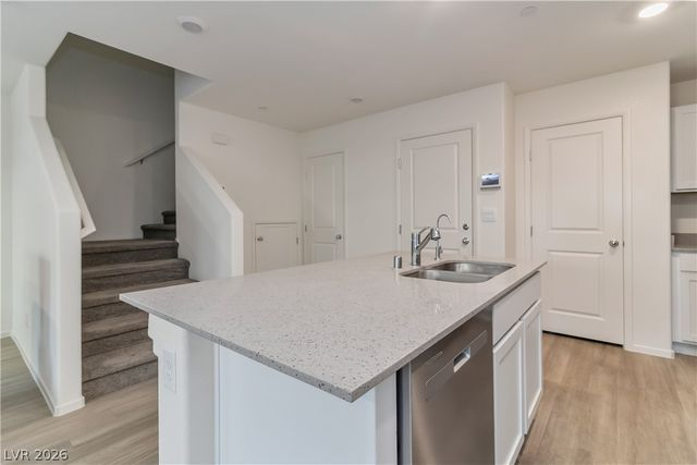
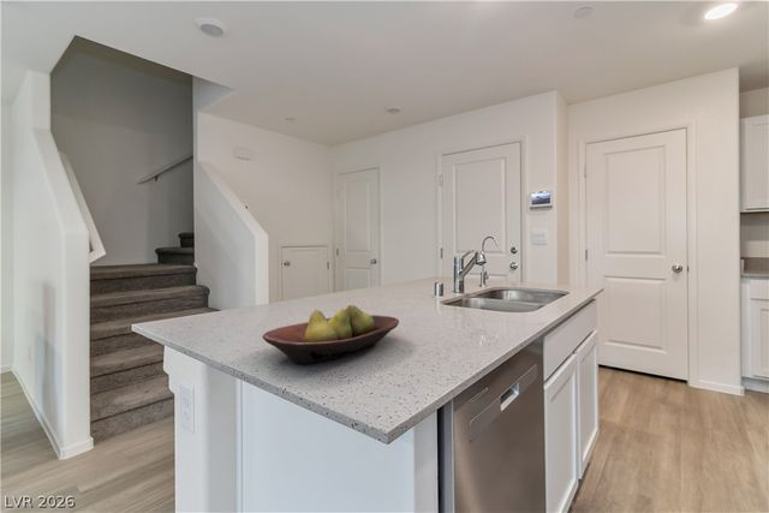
+ fruit bowl [261,304,400,365]
